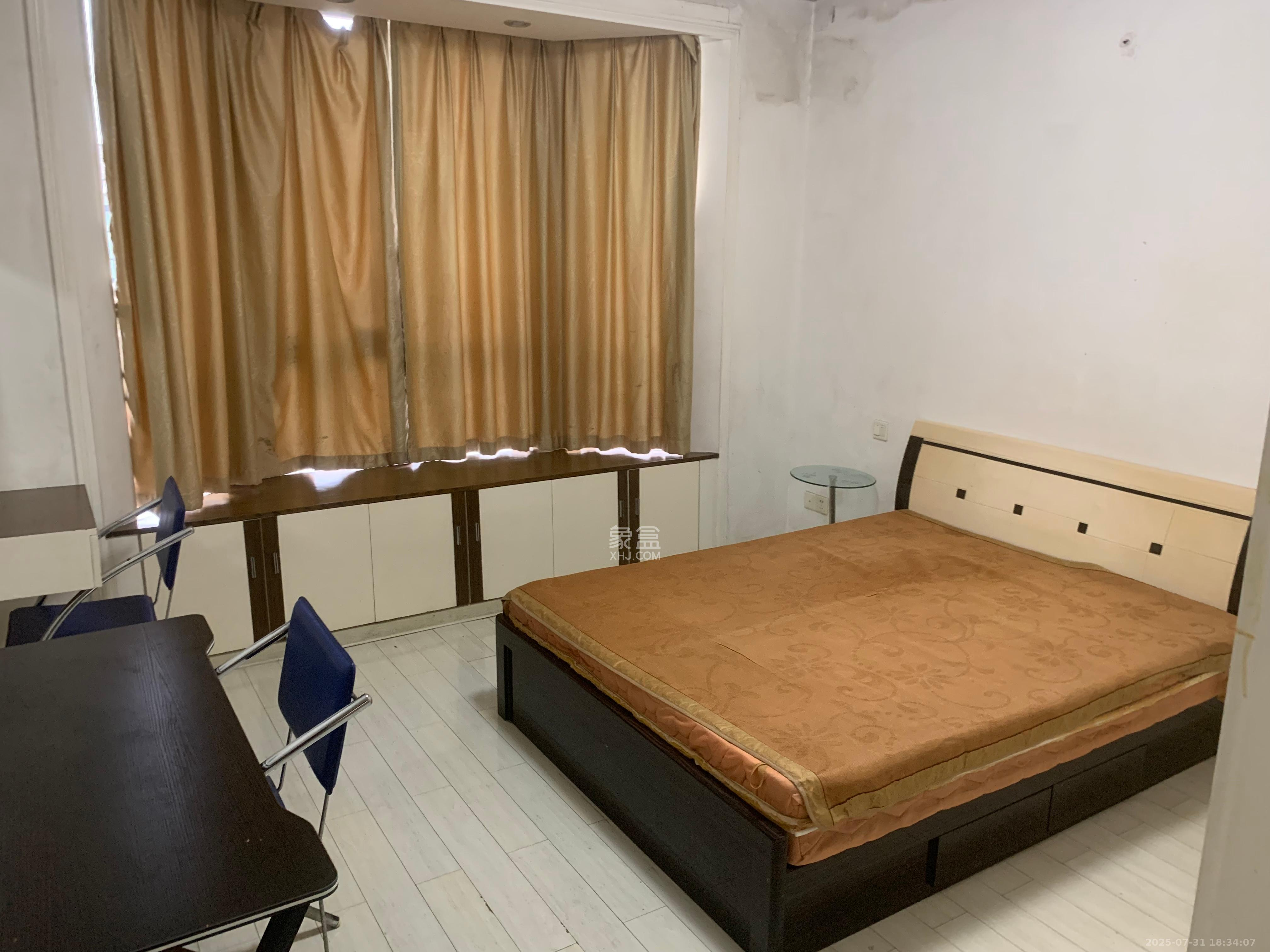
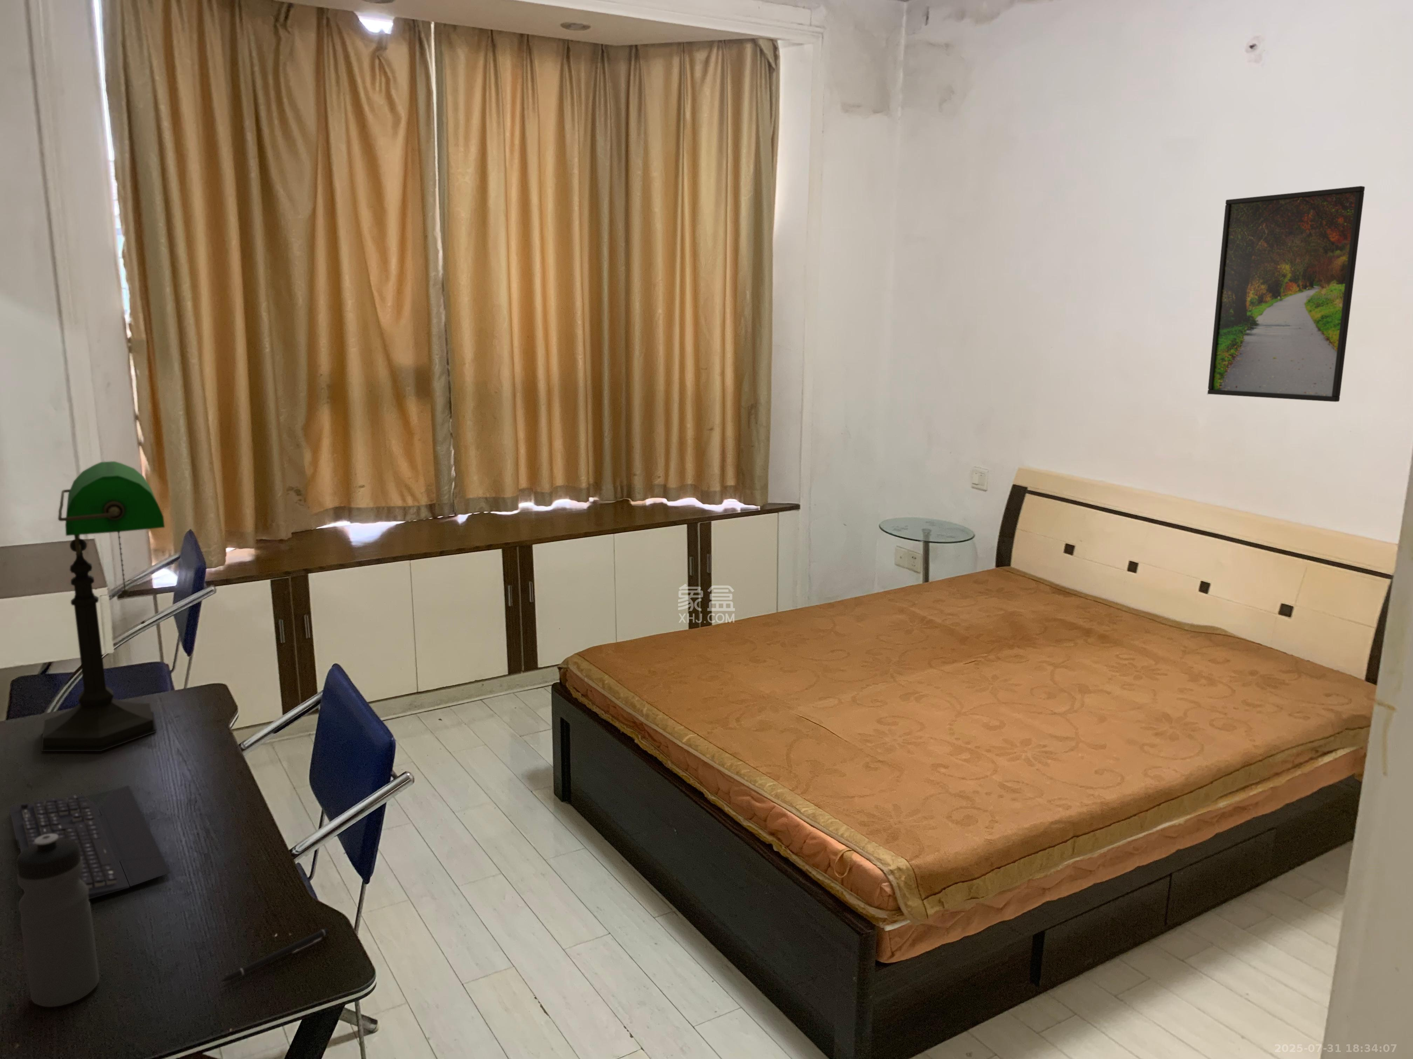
+ desk lamp [41,461,165,752]
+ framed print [1207,186,1365,403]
+ water bottle [16,834,99,1008]
+ pen [219,928,329,982]
+ keyboard [9,784,171,900]
